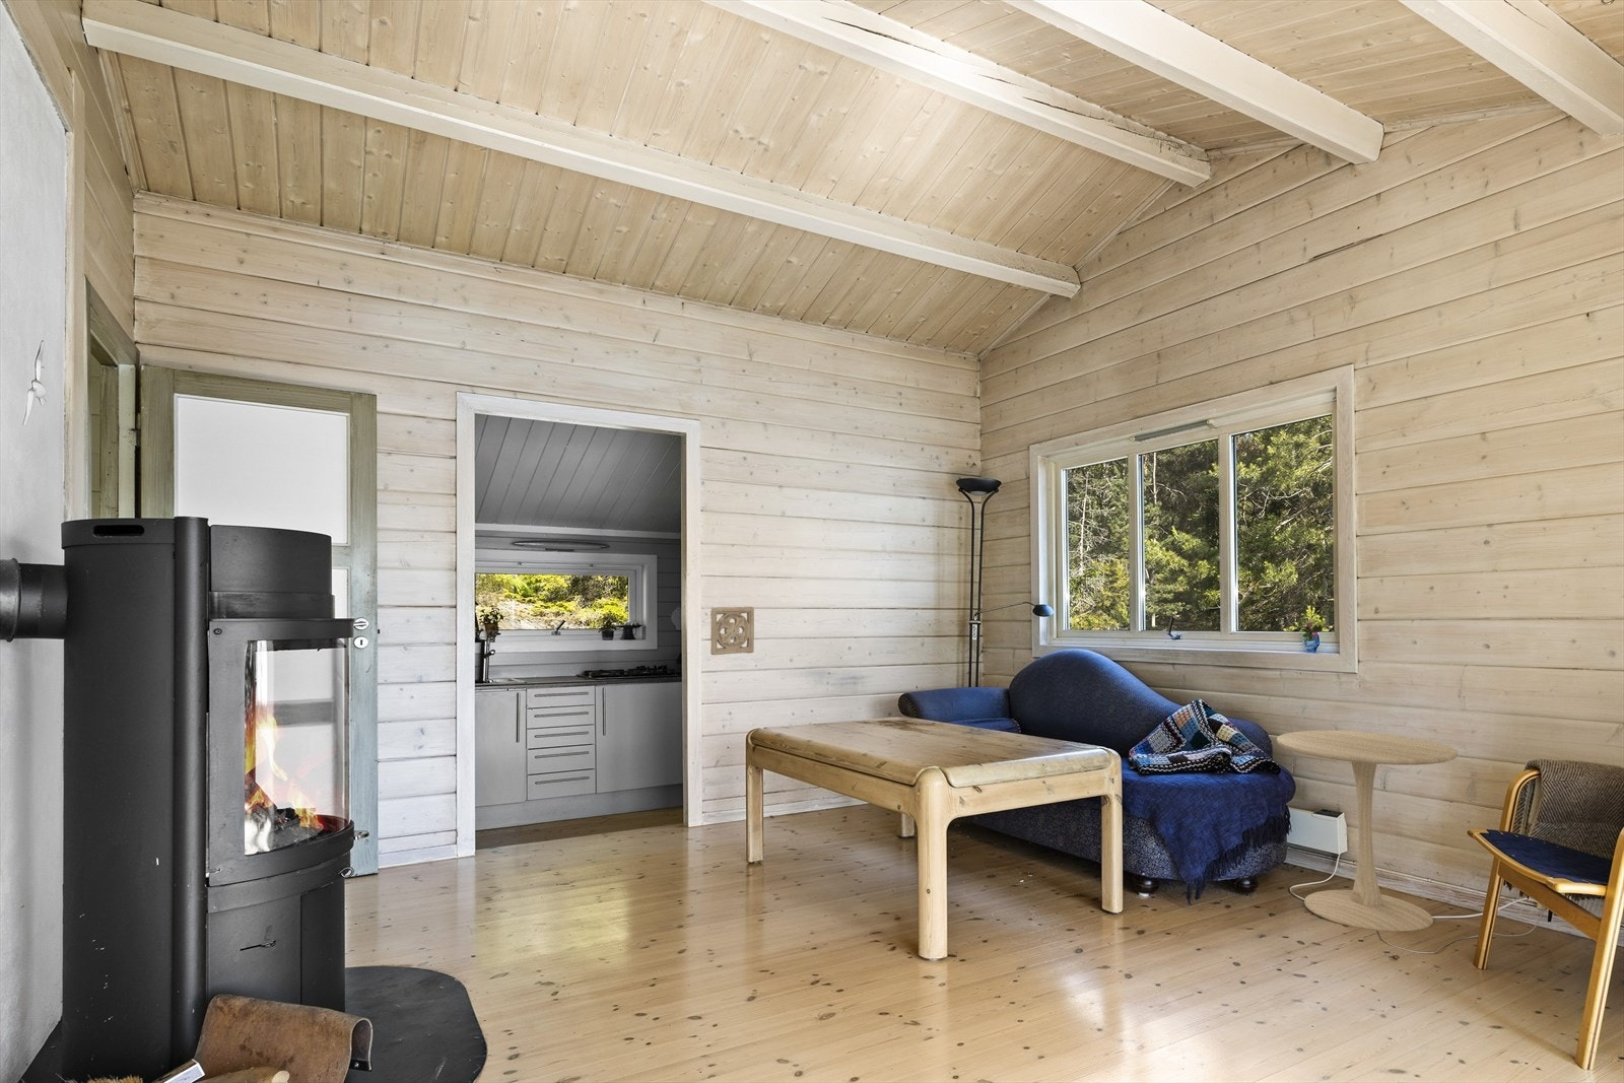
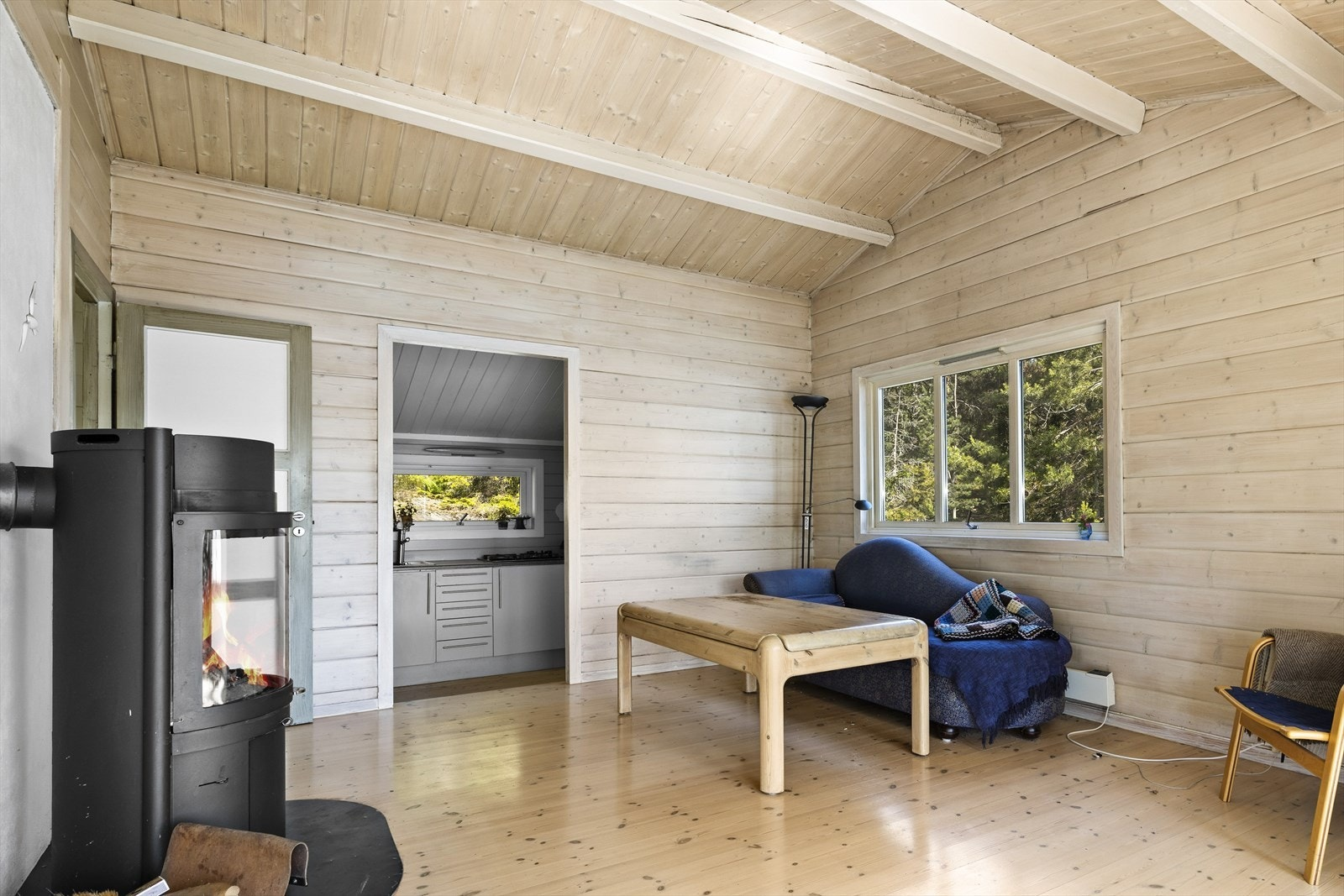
- side table [1276,730,1458,932]
- wall ornament [709,606,755,655]
